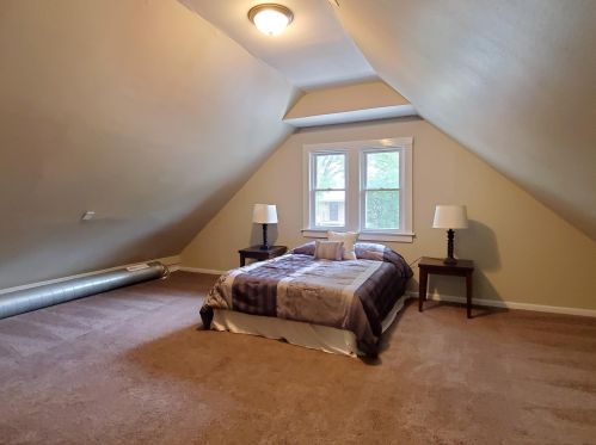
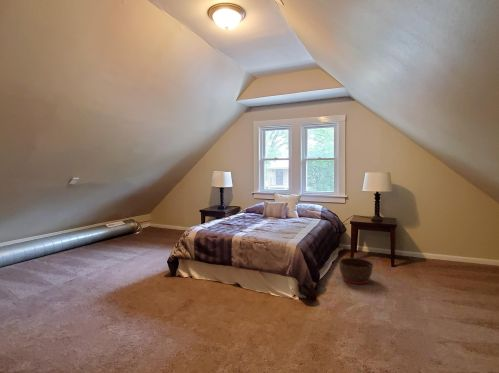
+ basket [338,256,374,285]
